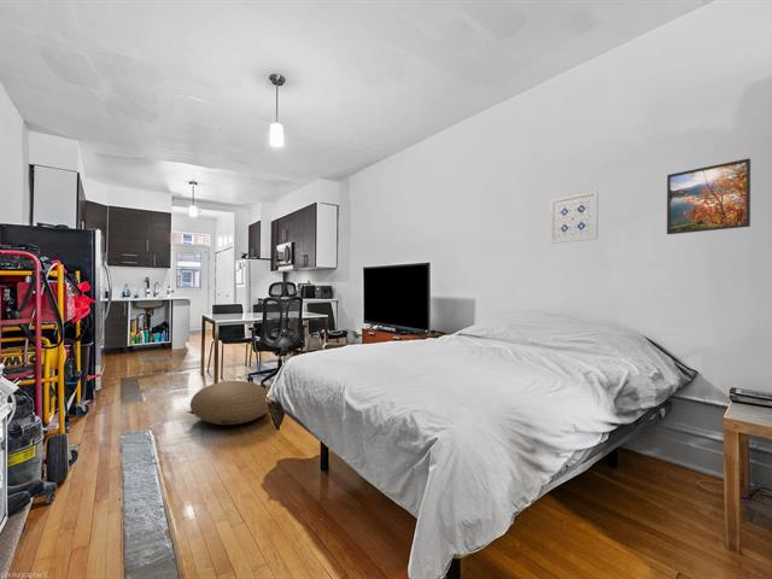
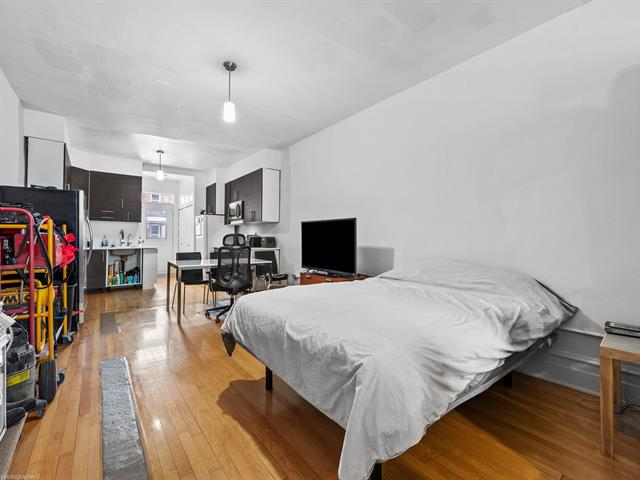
- wall art [549,189,600,245]
- pouf [185,380,269,426]
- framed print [666,157,751,235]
